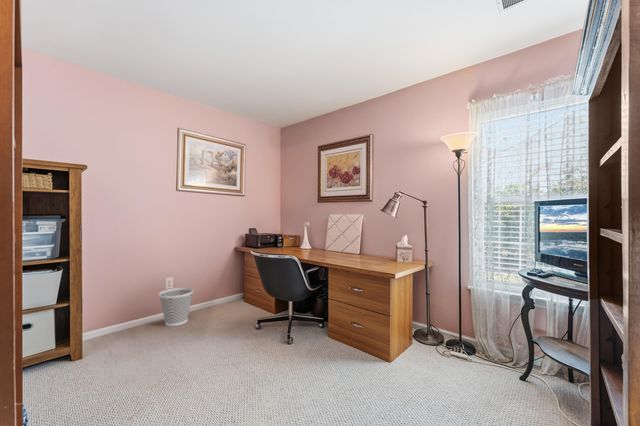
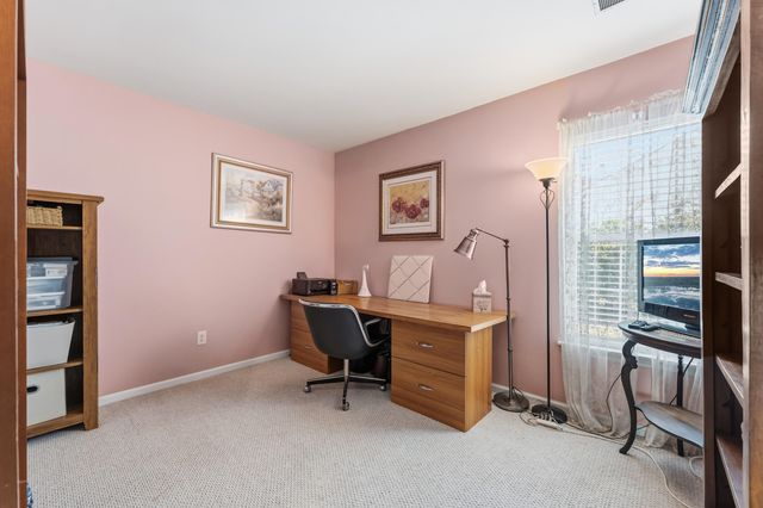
- wastebasket [158,287,194,327]
